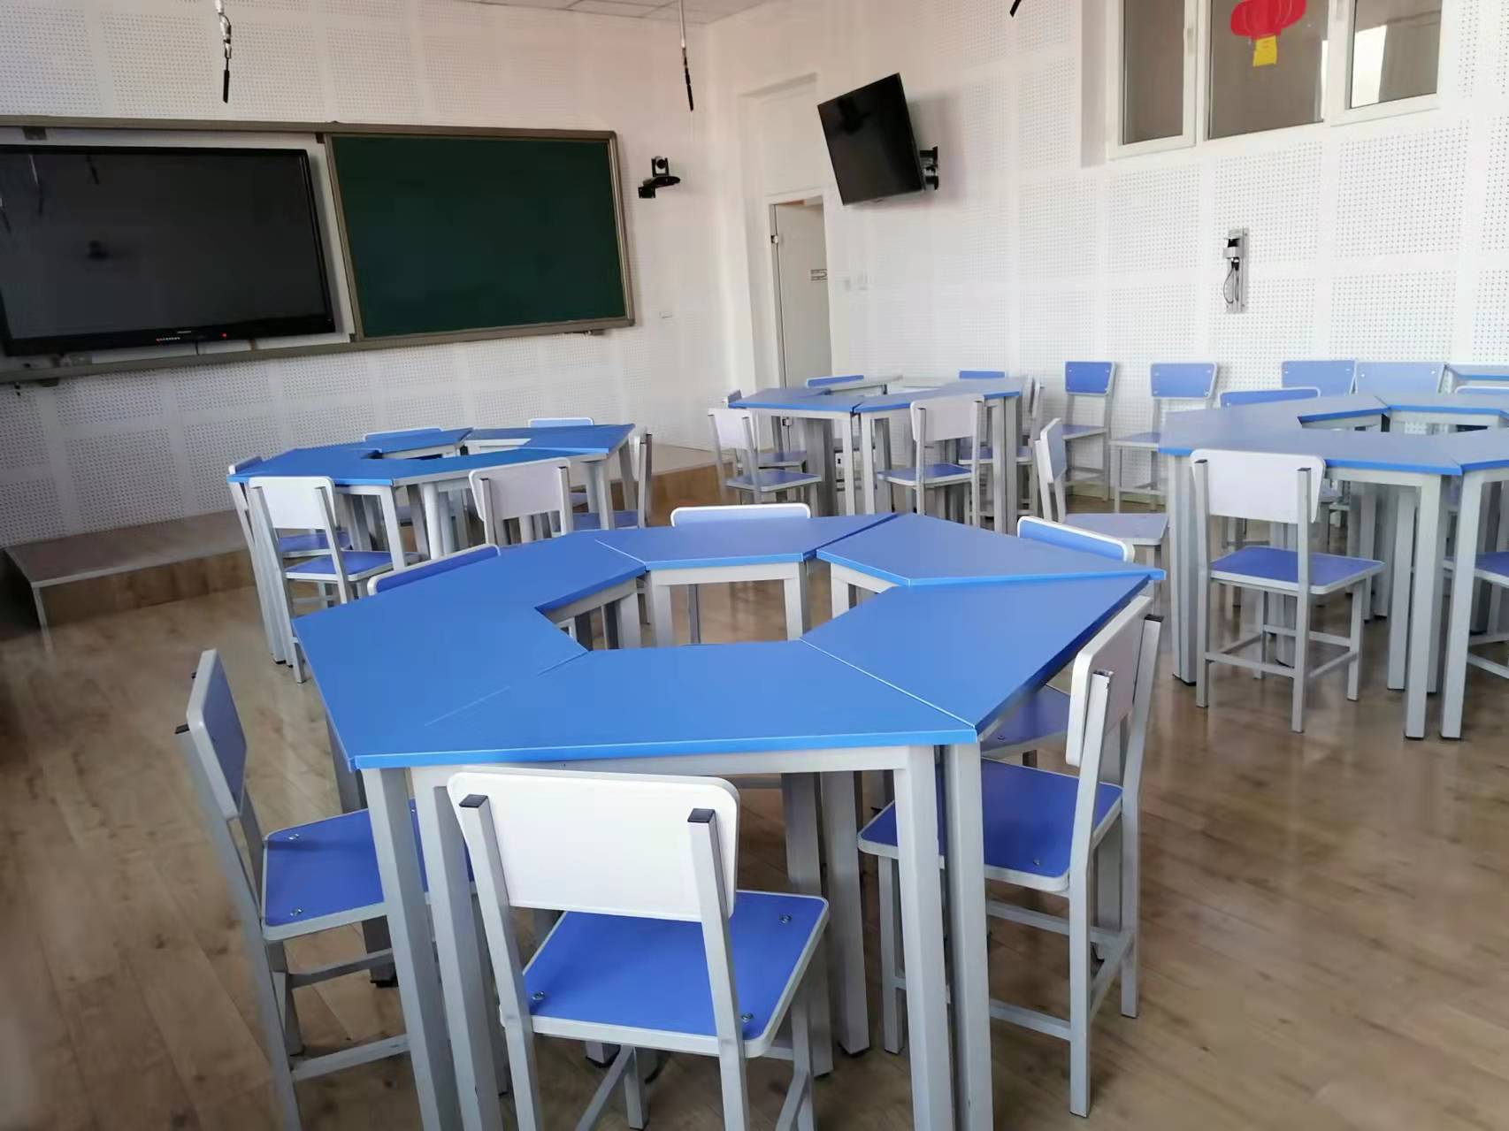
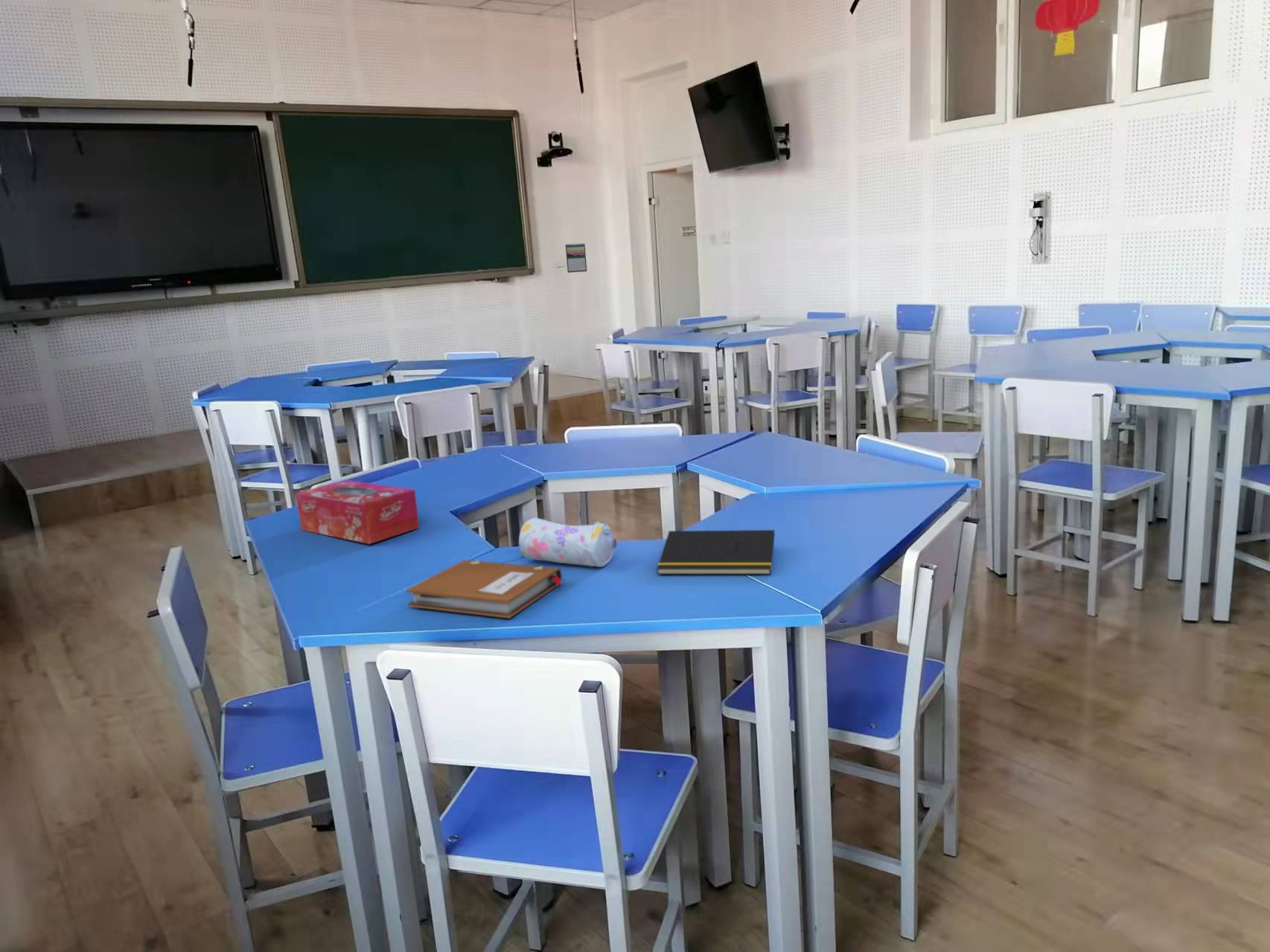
+ pencil case [518,517,617,568]
+ calendar [564,243,587,273]
+ tissue box [295,479,421,545]
+ notebook [405,560,563,619]
+ notepad [657,529,776,575]
